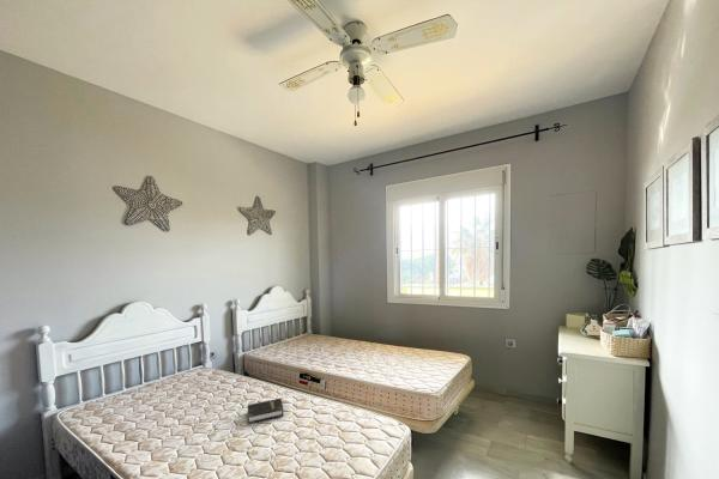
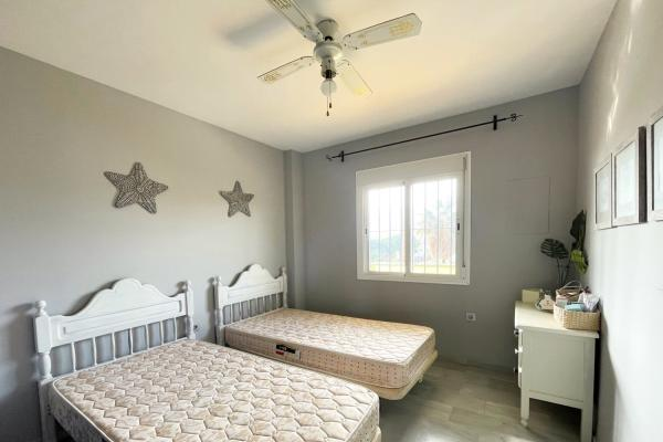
- hardback book [247,398,284,425]
